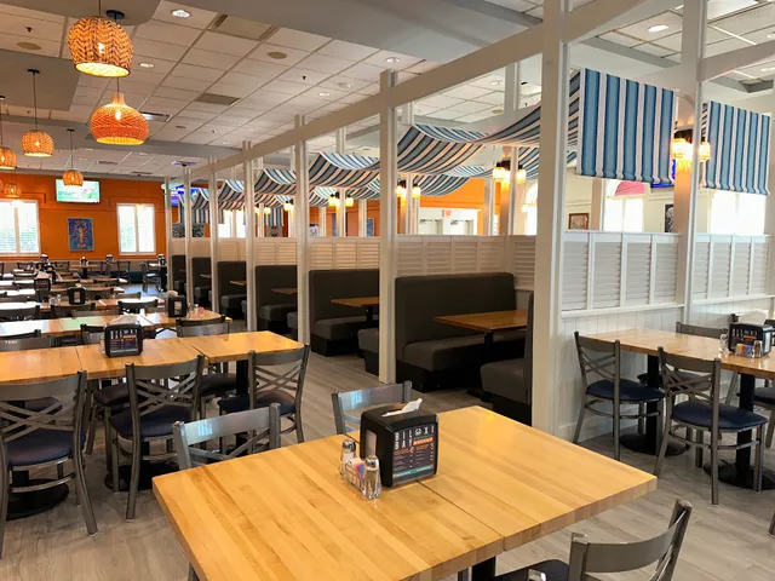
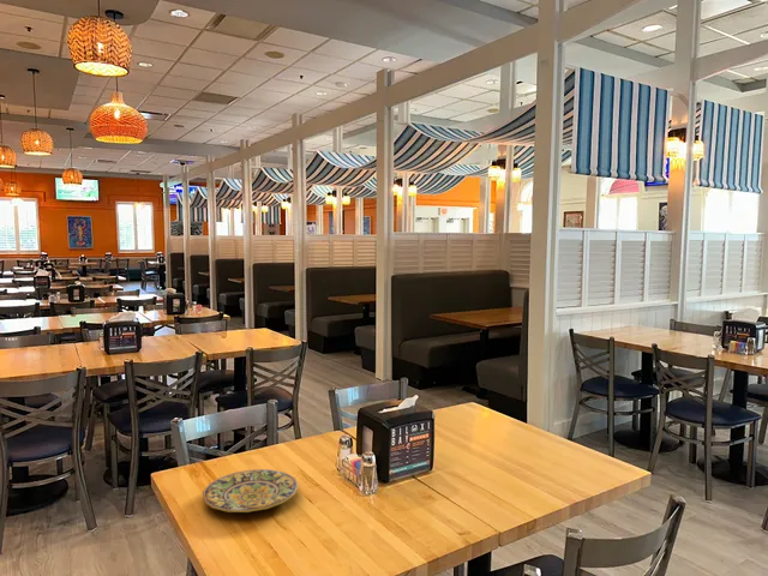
+ plate [202,468,300,514]
